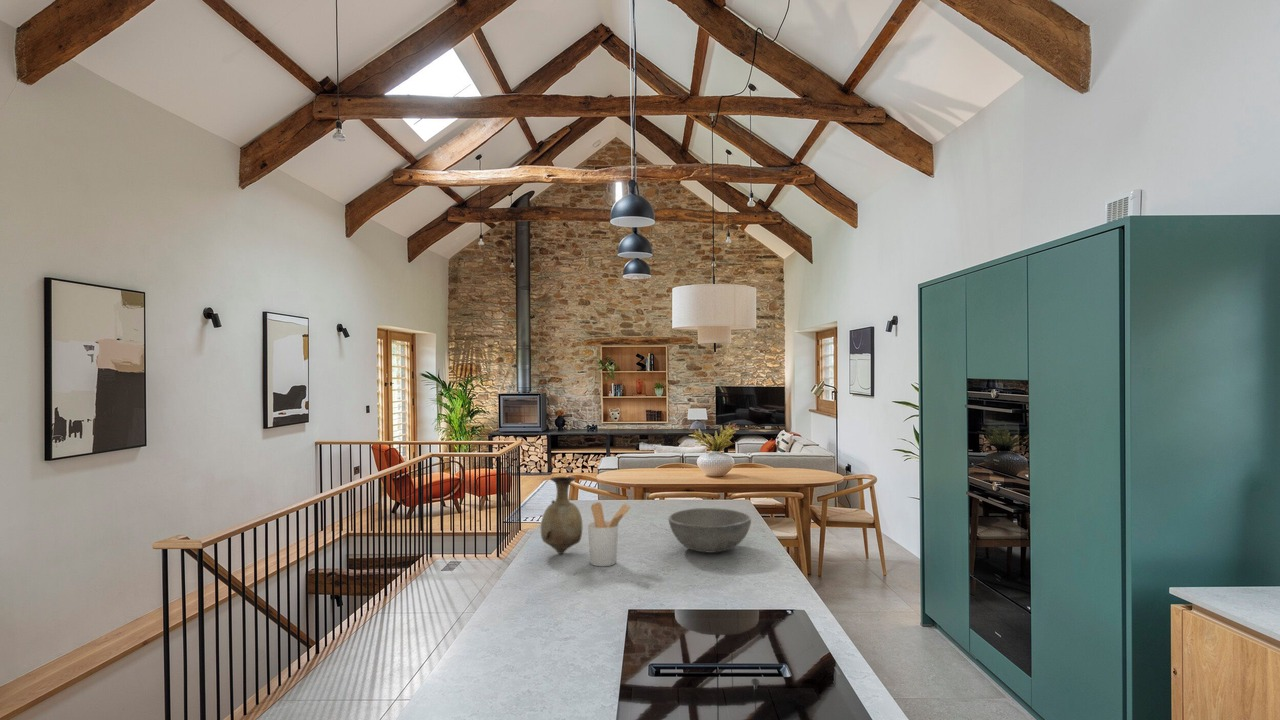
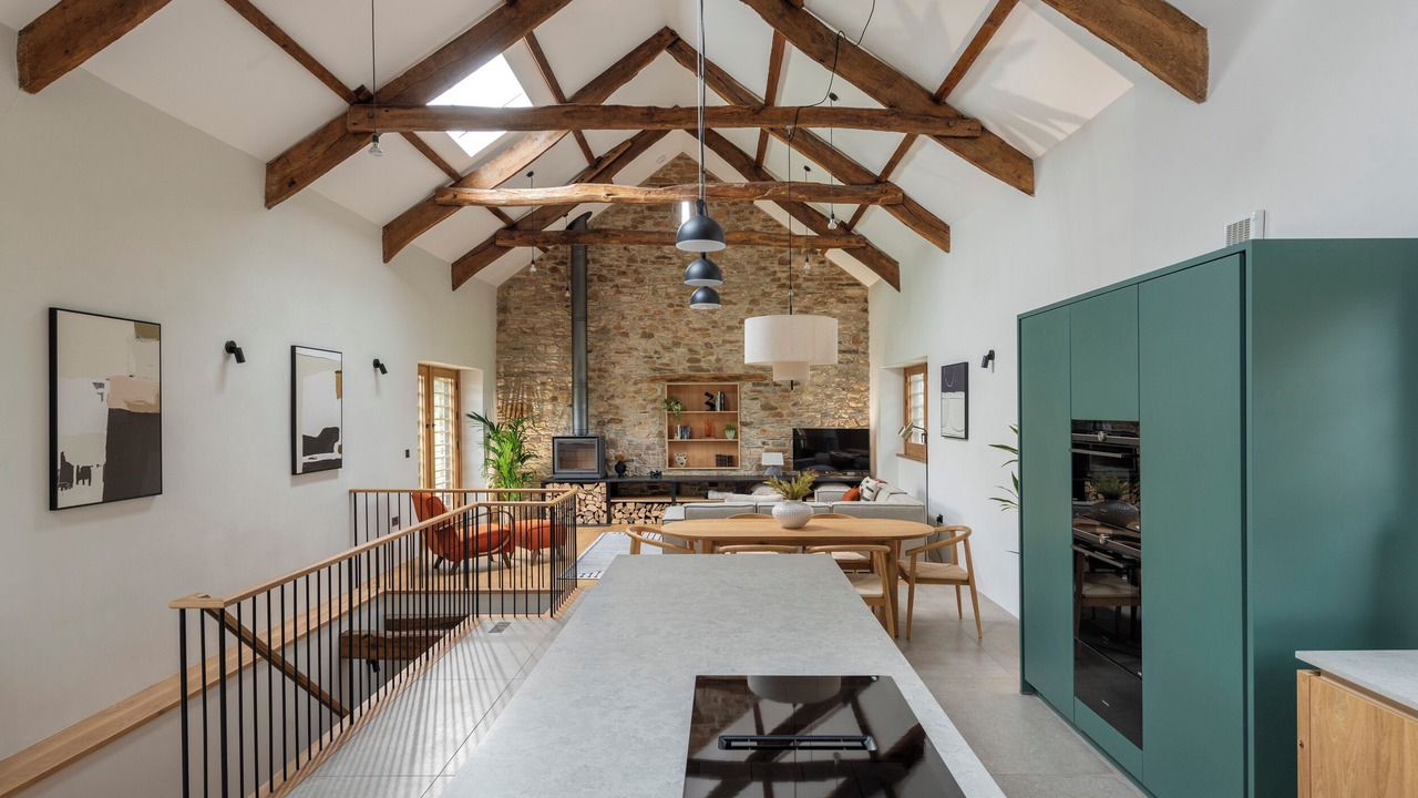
- bowl [667,507,752,554]
- utensil holder [587,501,632,567]
- vase [540,476,583,555]
